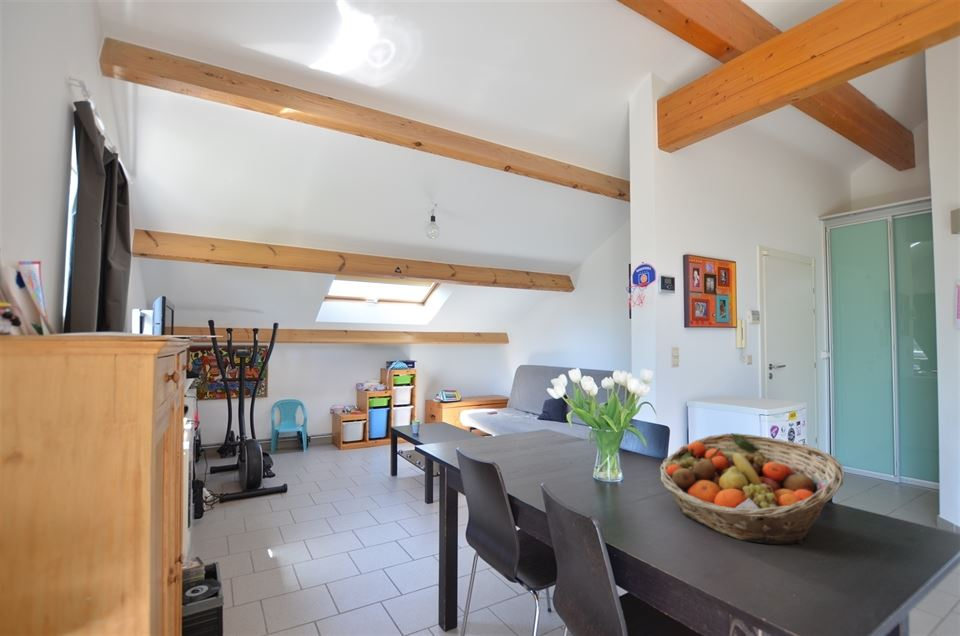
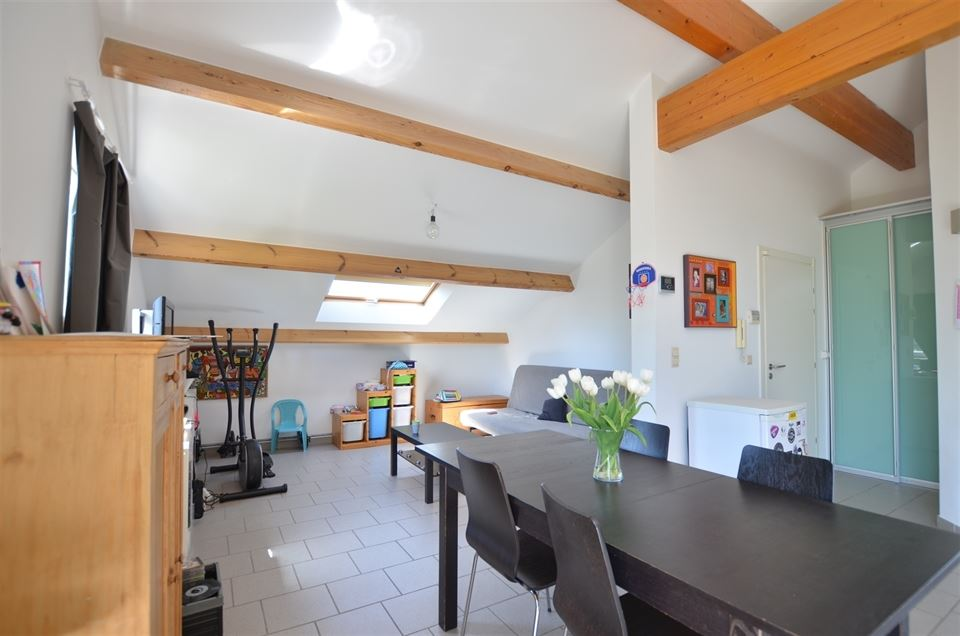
- fruit basket [659,432,846,546]
